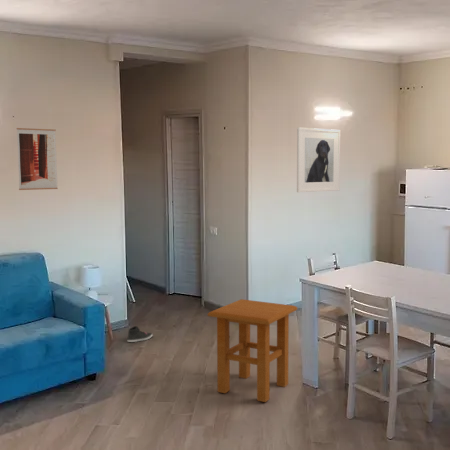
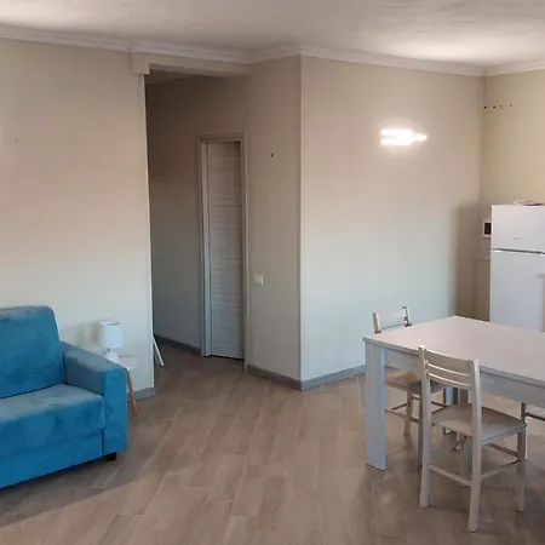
- sneaker [126,325,154,343]
- wall art [16,127,59,191]
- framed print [296,127,341,193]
- side table [207,298,298,403]
